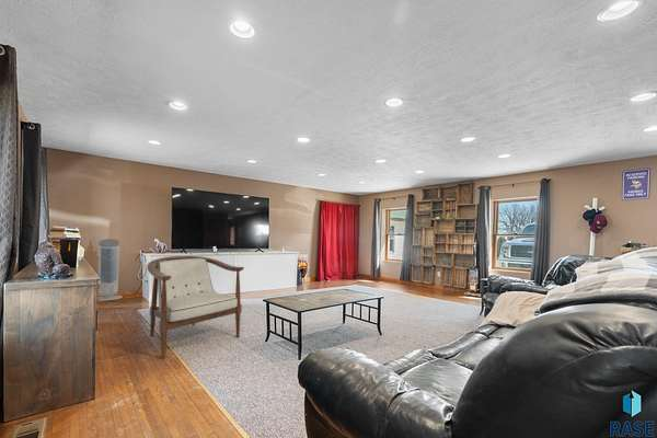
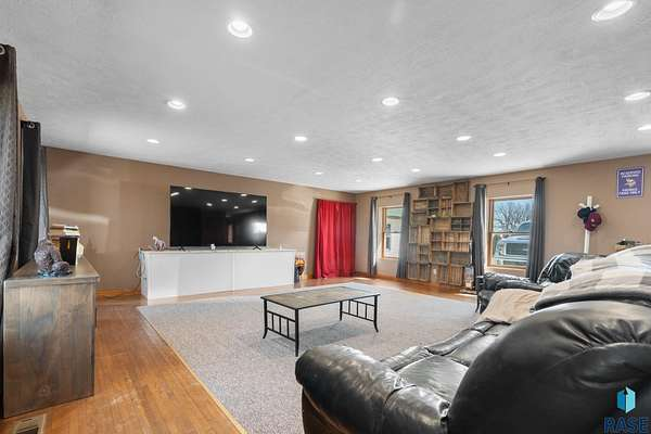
- air purifier [97,238,124,302]
- armchair [146,255,245,360]
